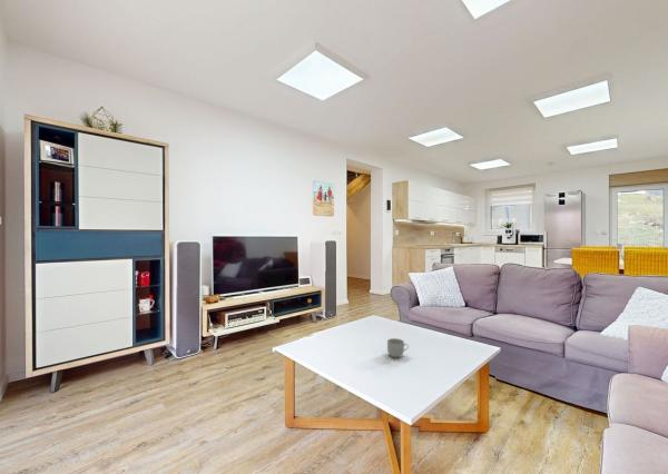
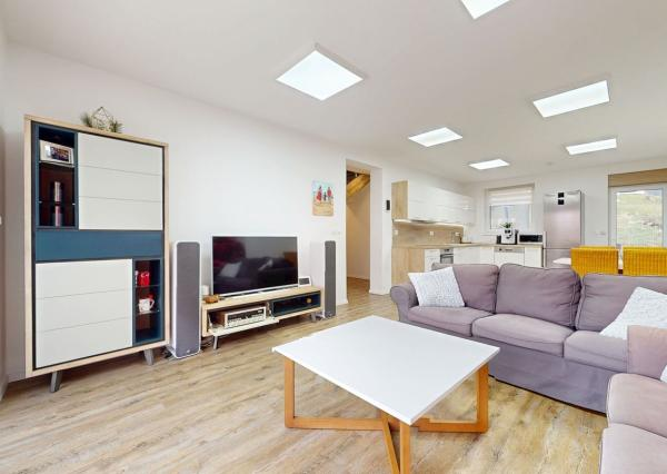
- mug [386,337,410,358]
